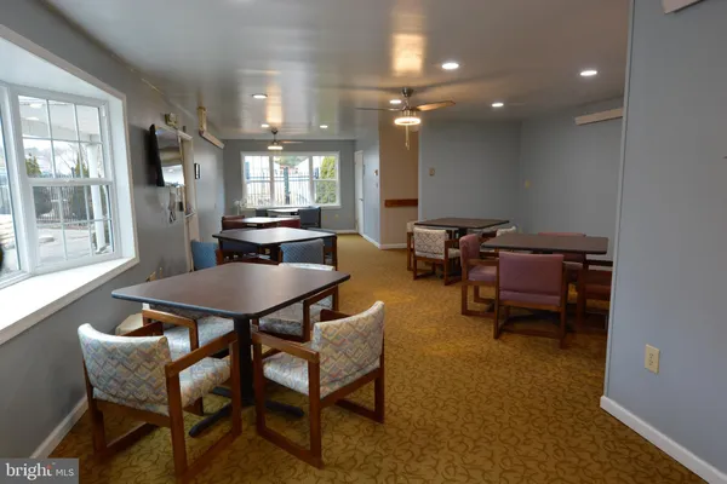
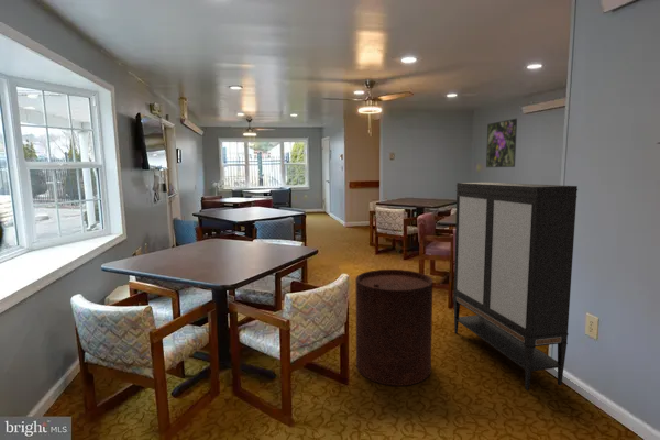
+ trash can [354,268,433,387]
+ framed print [485,118,518,168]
+ storage cabinet [452,182,579,392]
